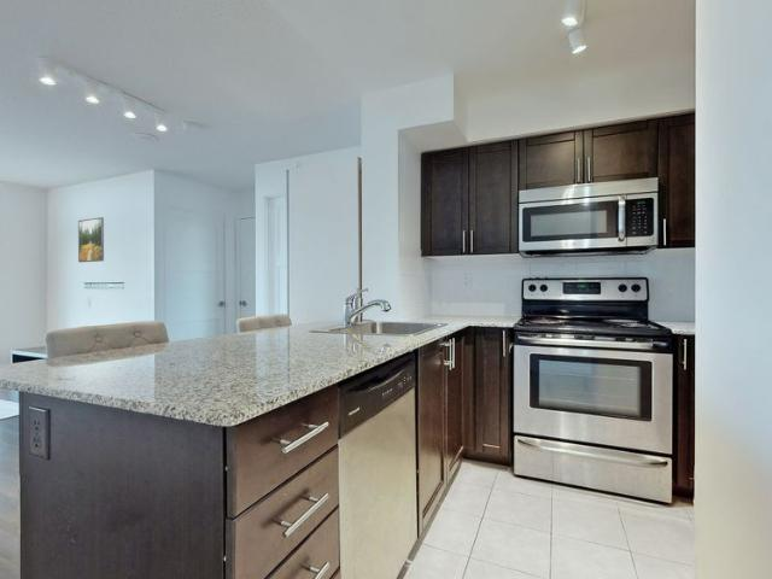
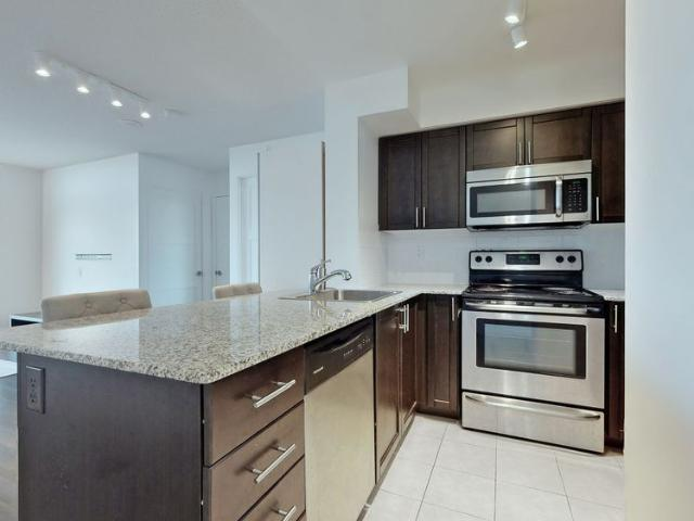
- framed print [77,216,105,263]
